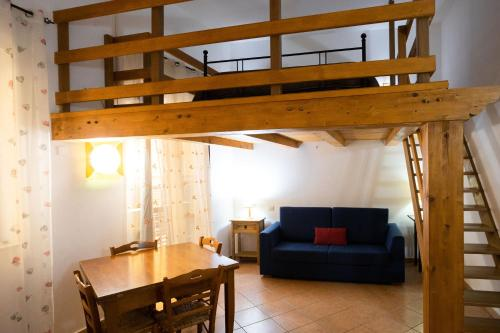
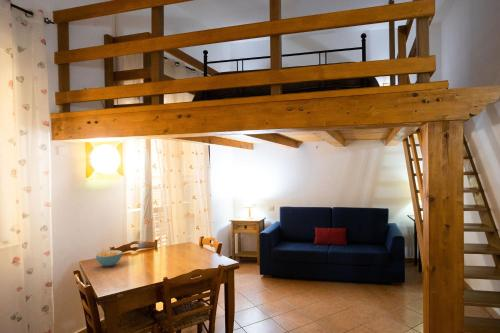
+ cereal bowl [95,249,123,267]
